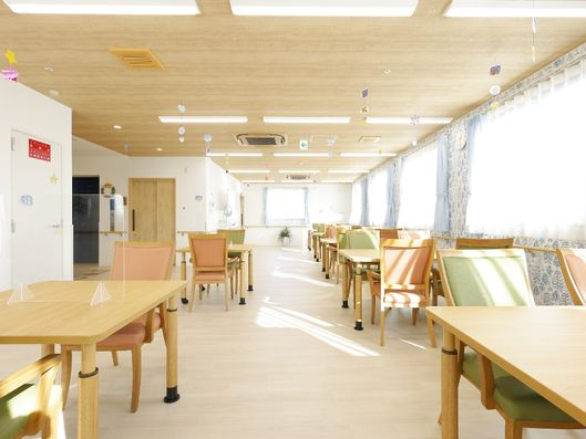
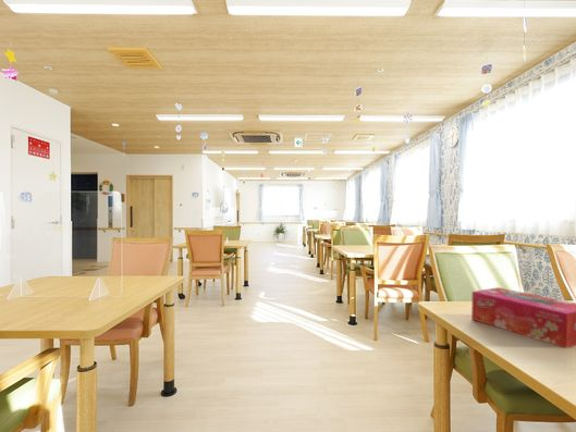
+ tissue box [470,286,576,349]
